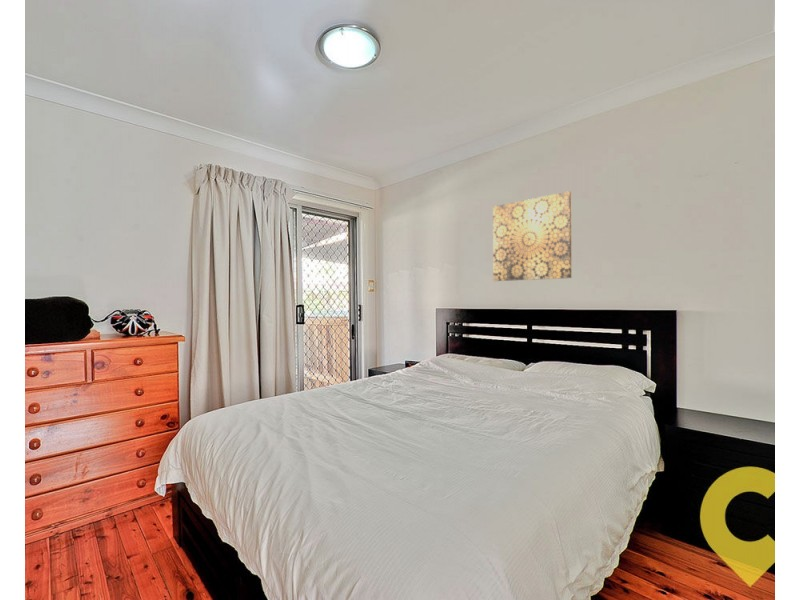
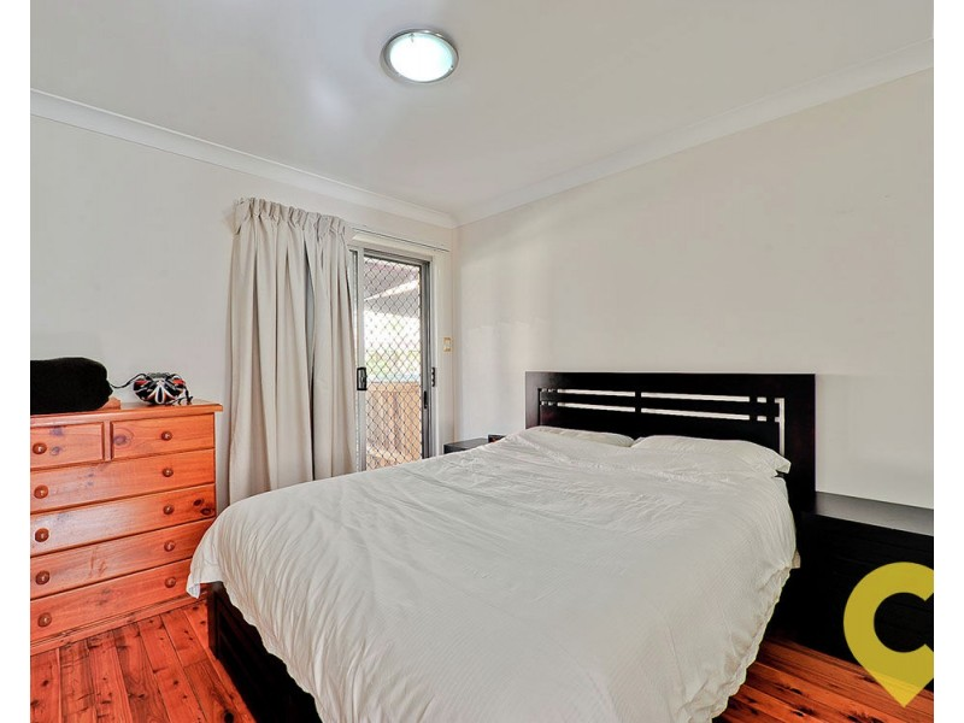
- wall art [492,190,573,282]
